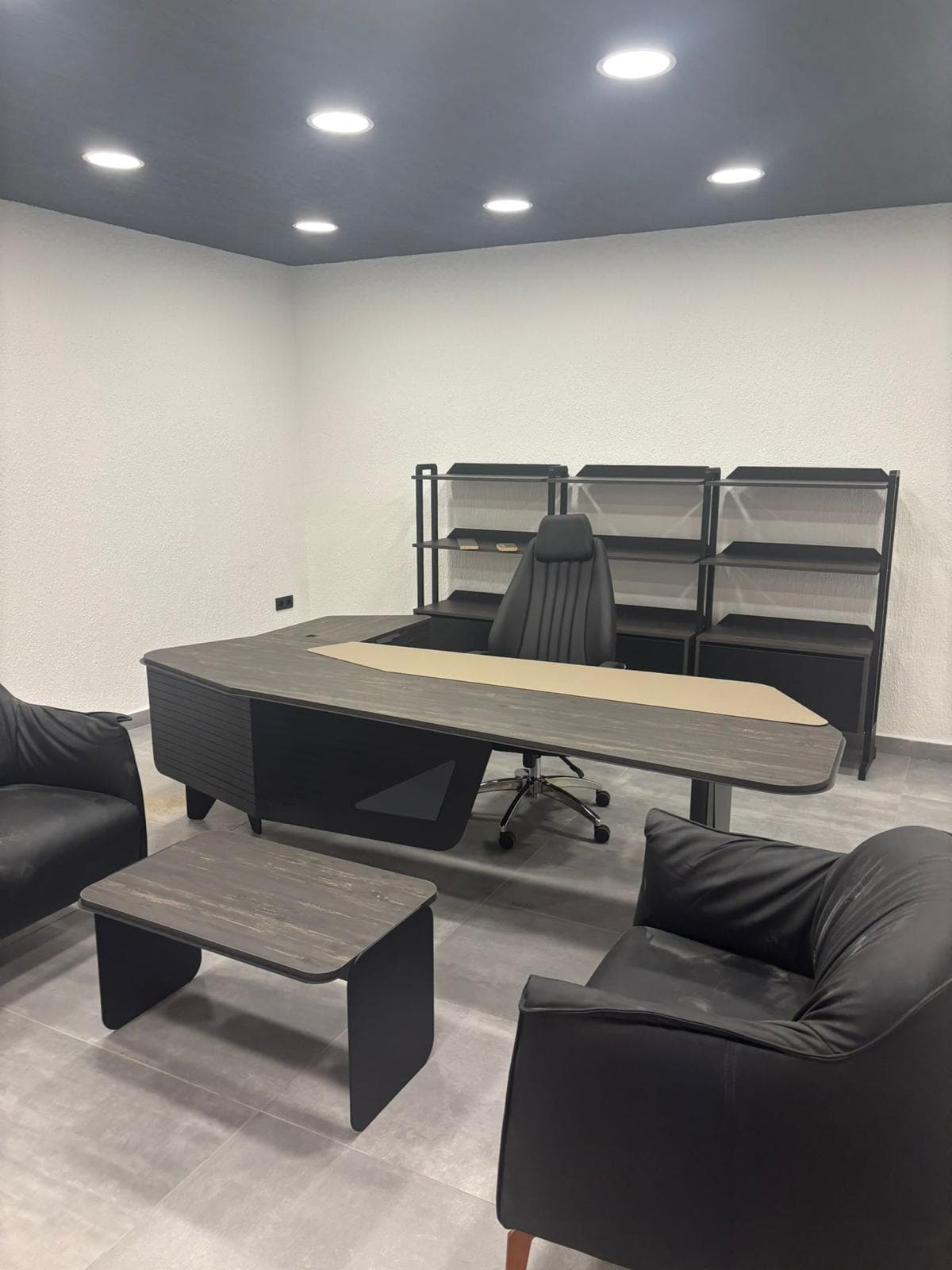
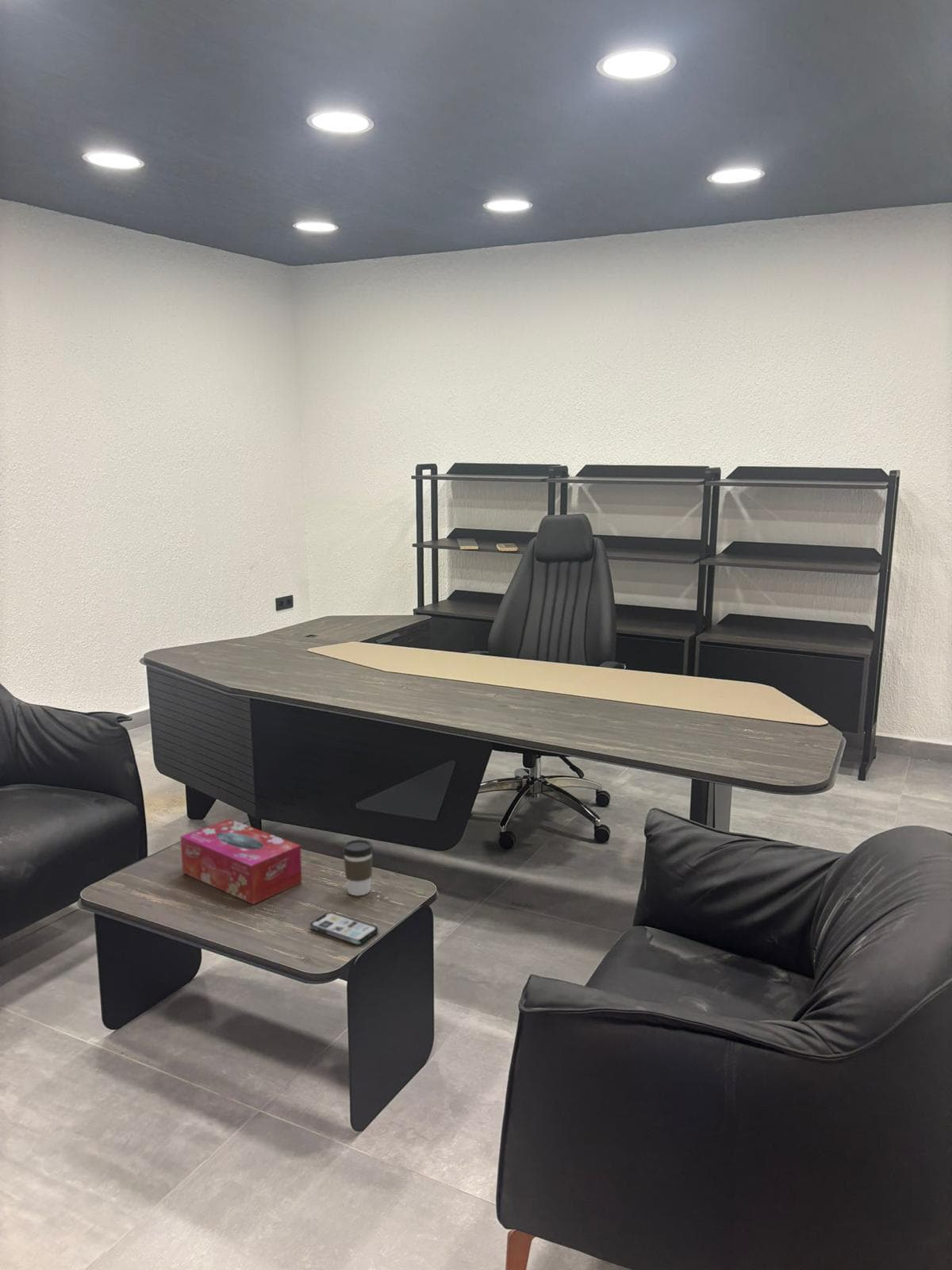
+ coffee cup [342,839,374,897]
+ tissue box [180,818,302,906]
+ phone case [309,911,378,945]
